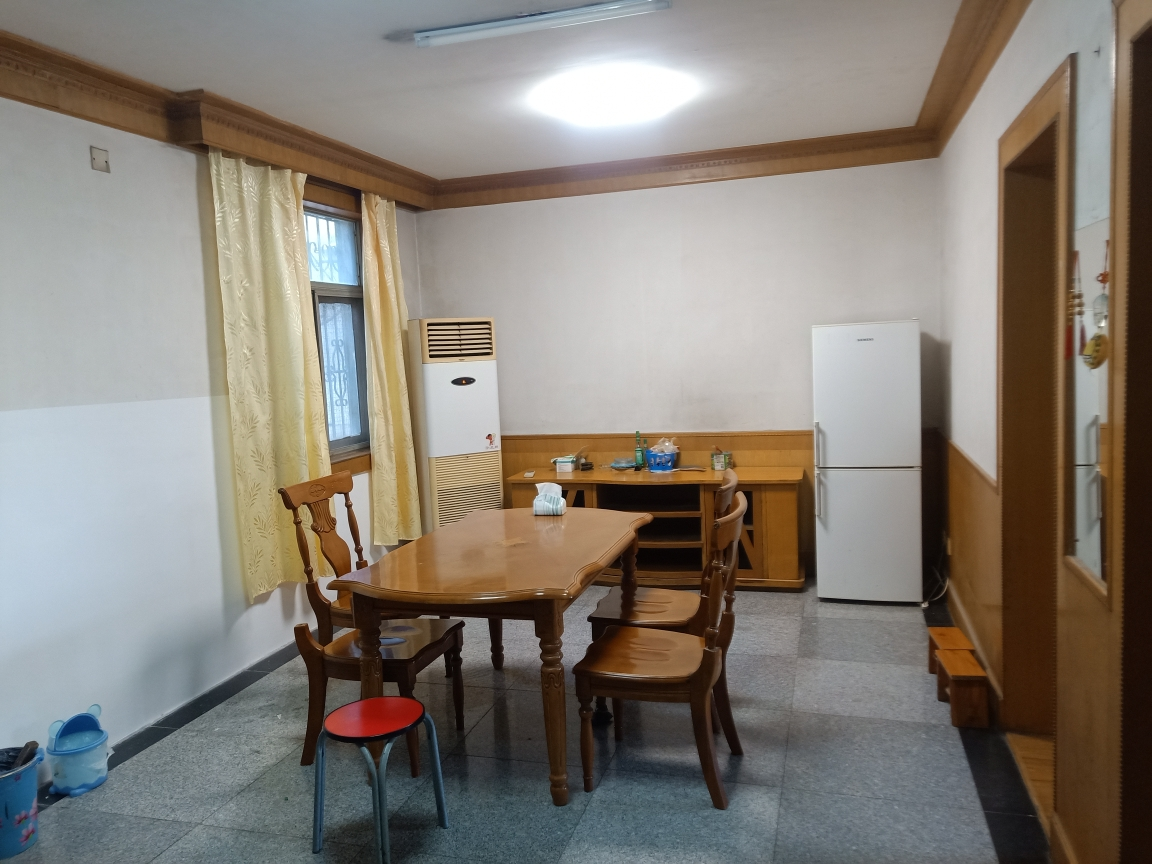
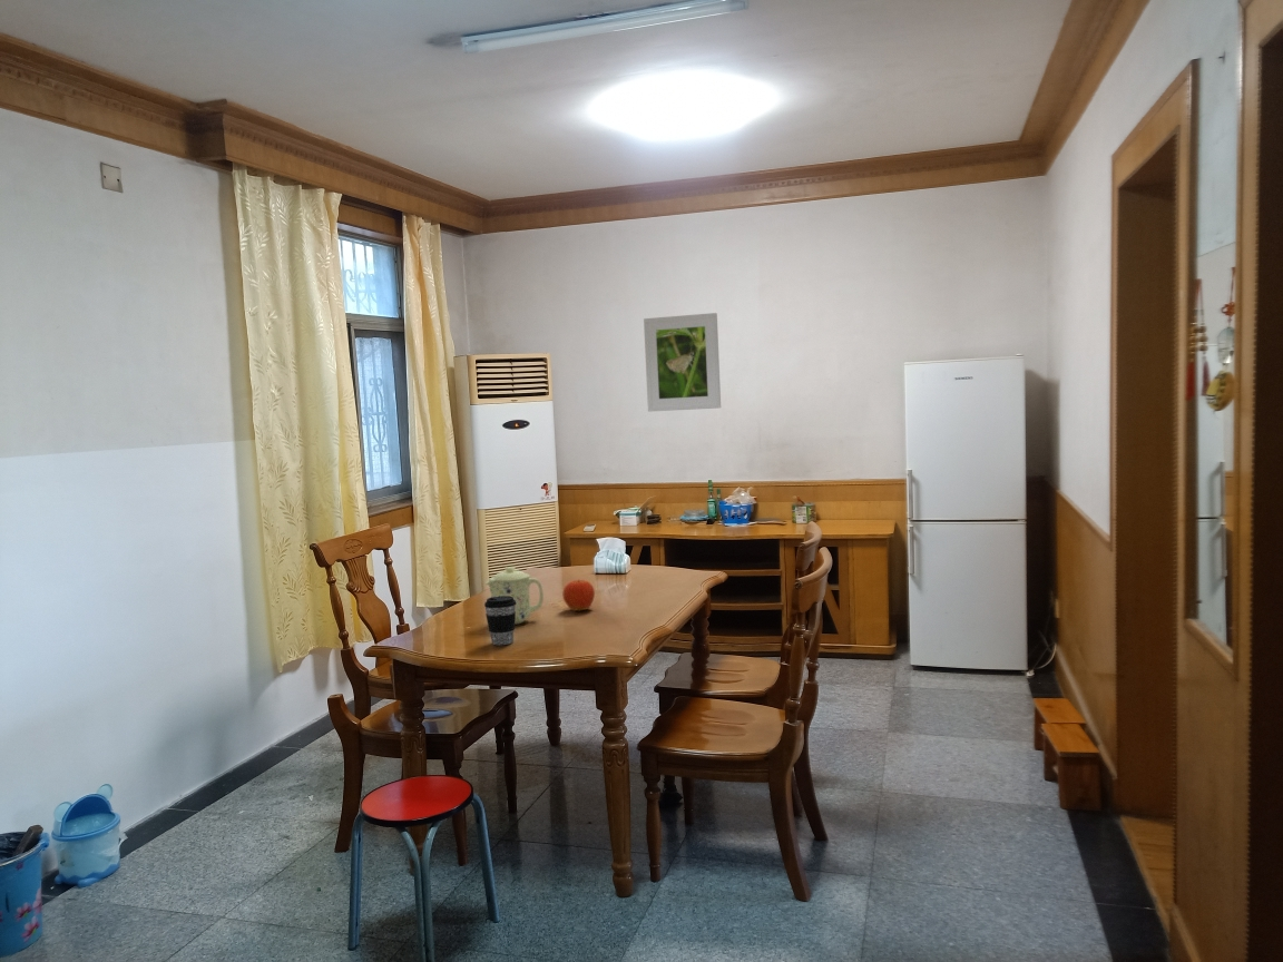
+ coffee cup [483,596,517,646]
+ mug [484,566,545,626]
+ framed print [643,312,722,413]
+ fruit [562,579,596,611]
